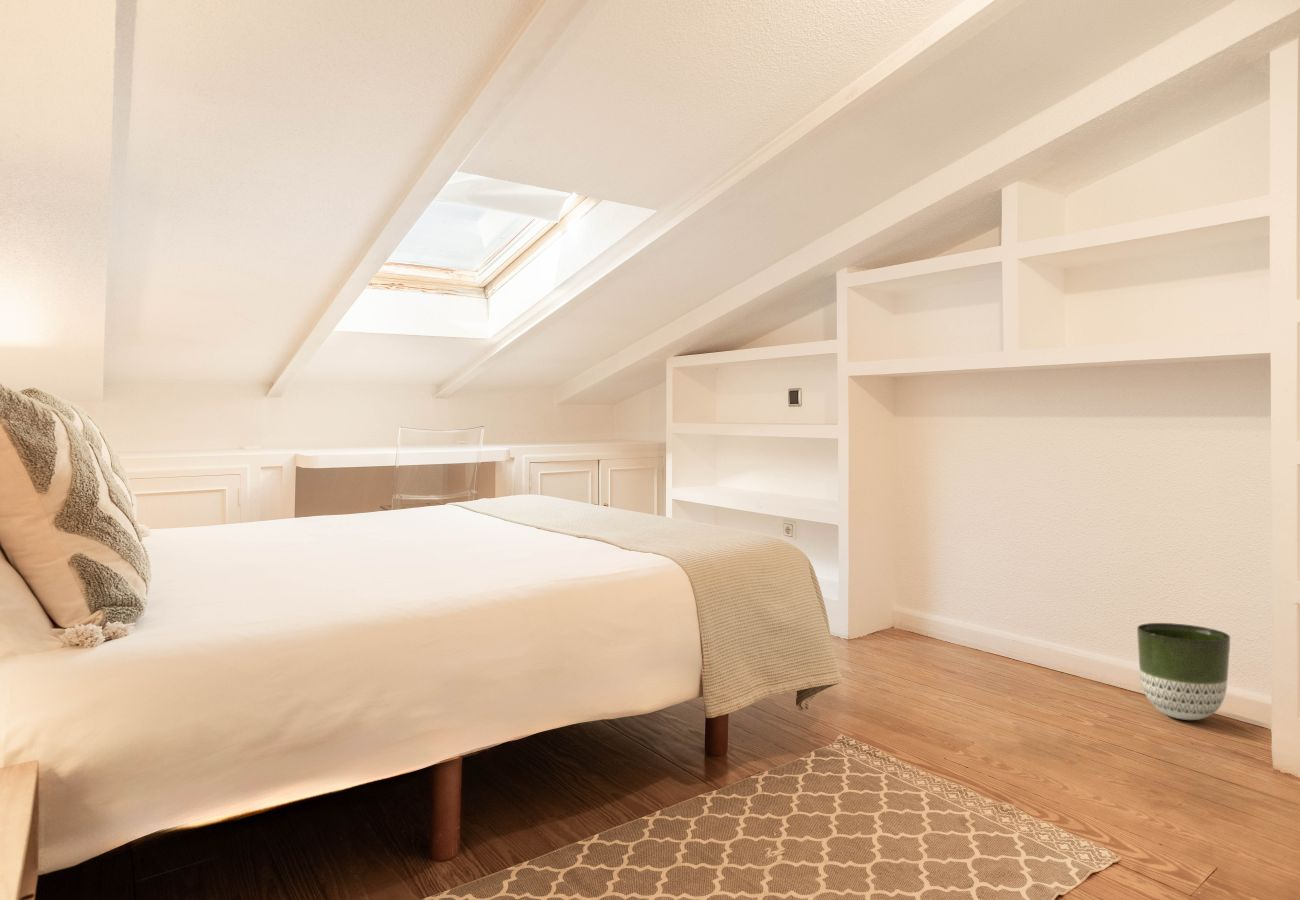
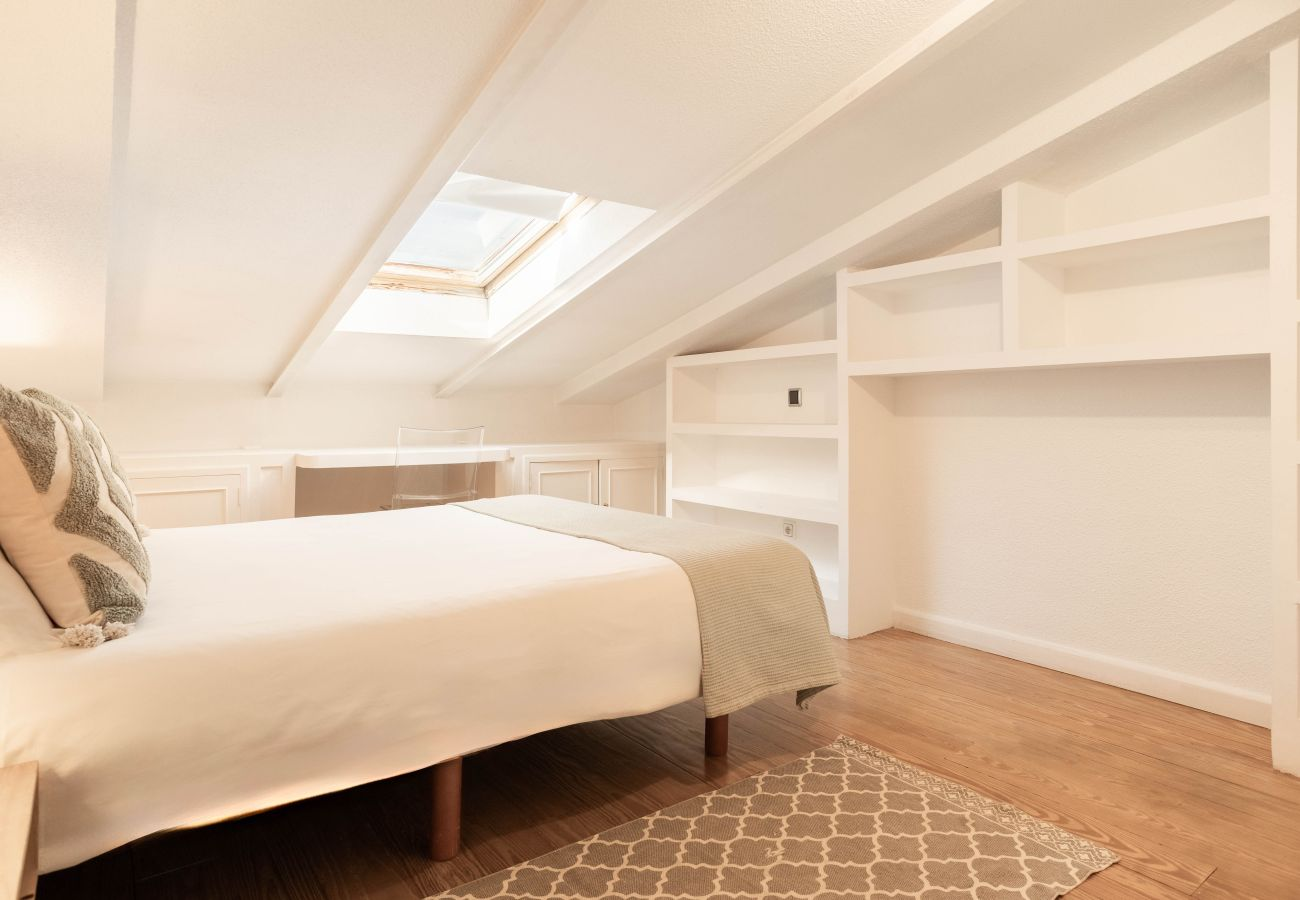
- planter [1136,622,1231,721]
